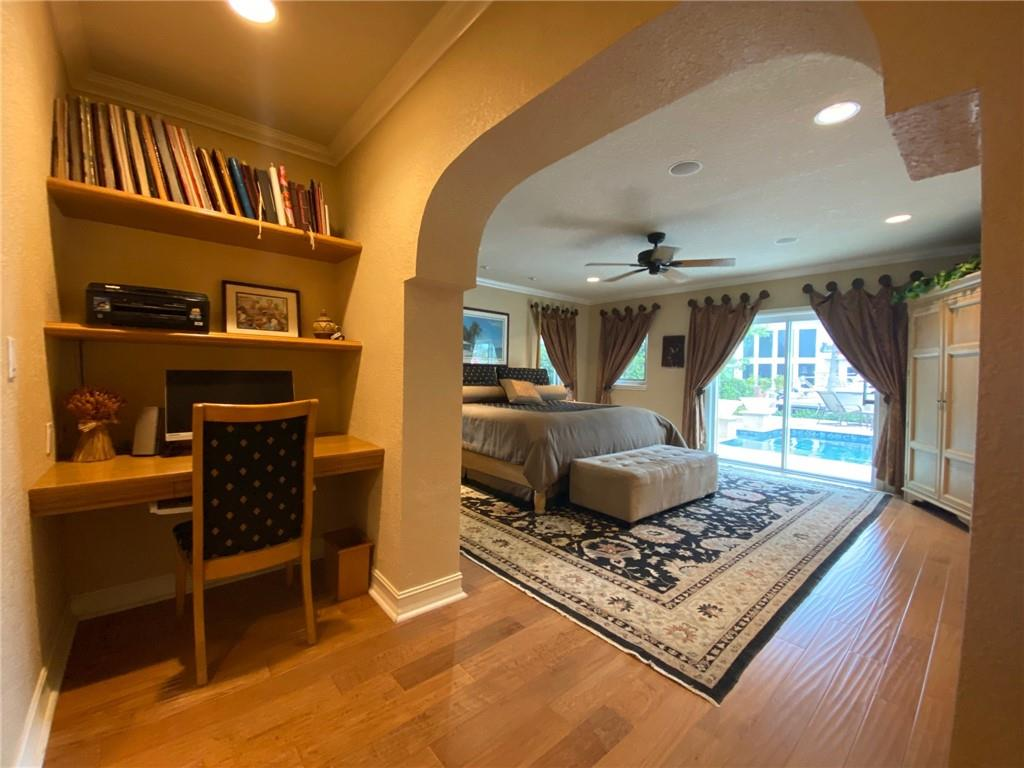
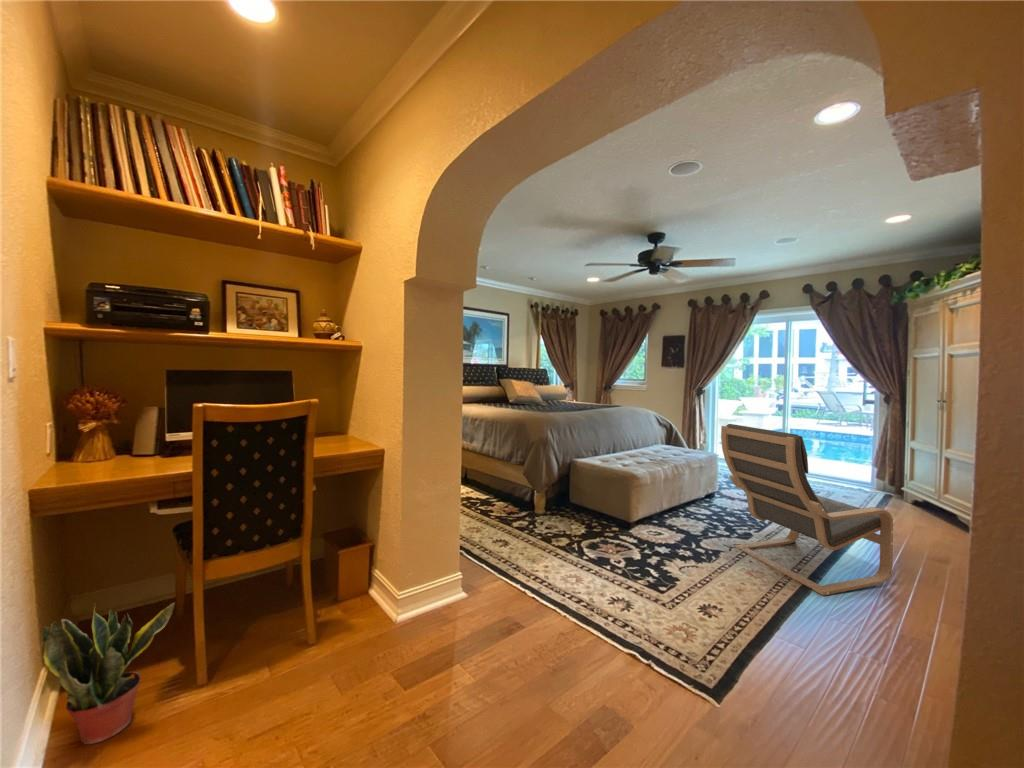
+ potted plant [41,601,176,745]
+ lounge chair [720,423,894,597]
